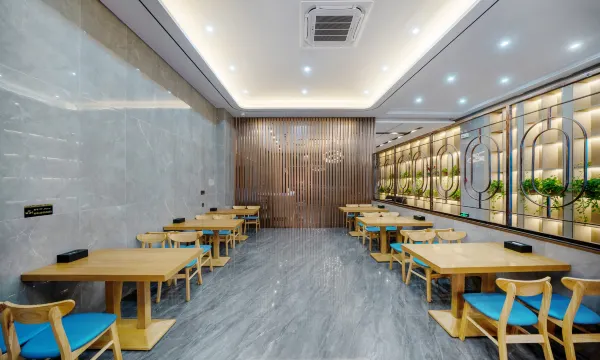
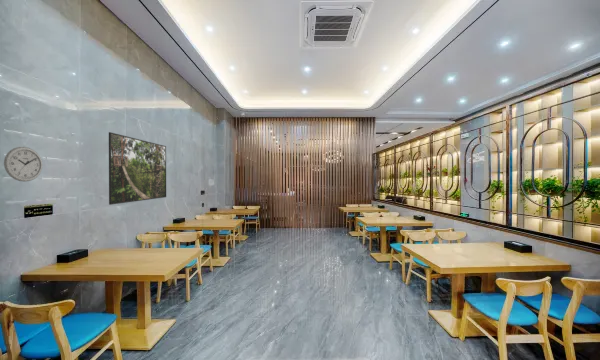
+ wall clock [3,146,44,183]
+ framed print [108,131,167,206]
